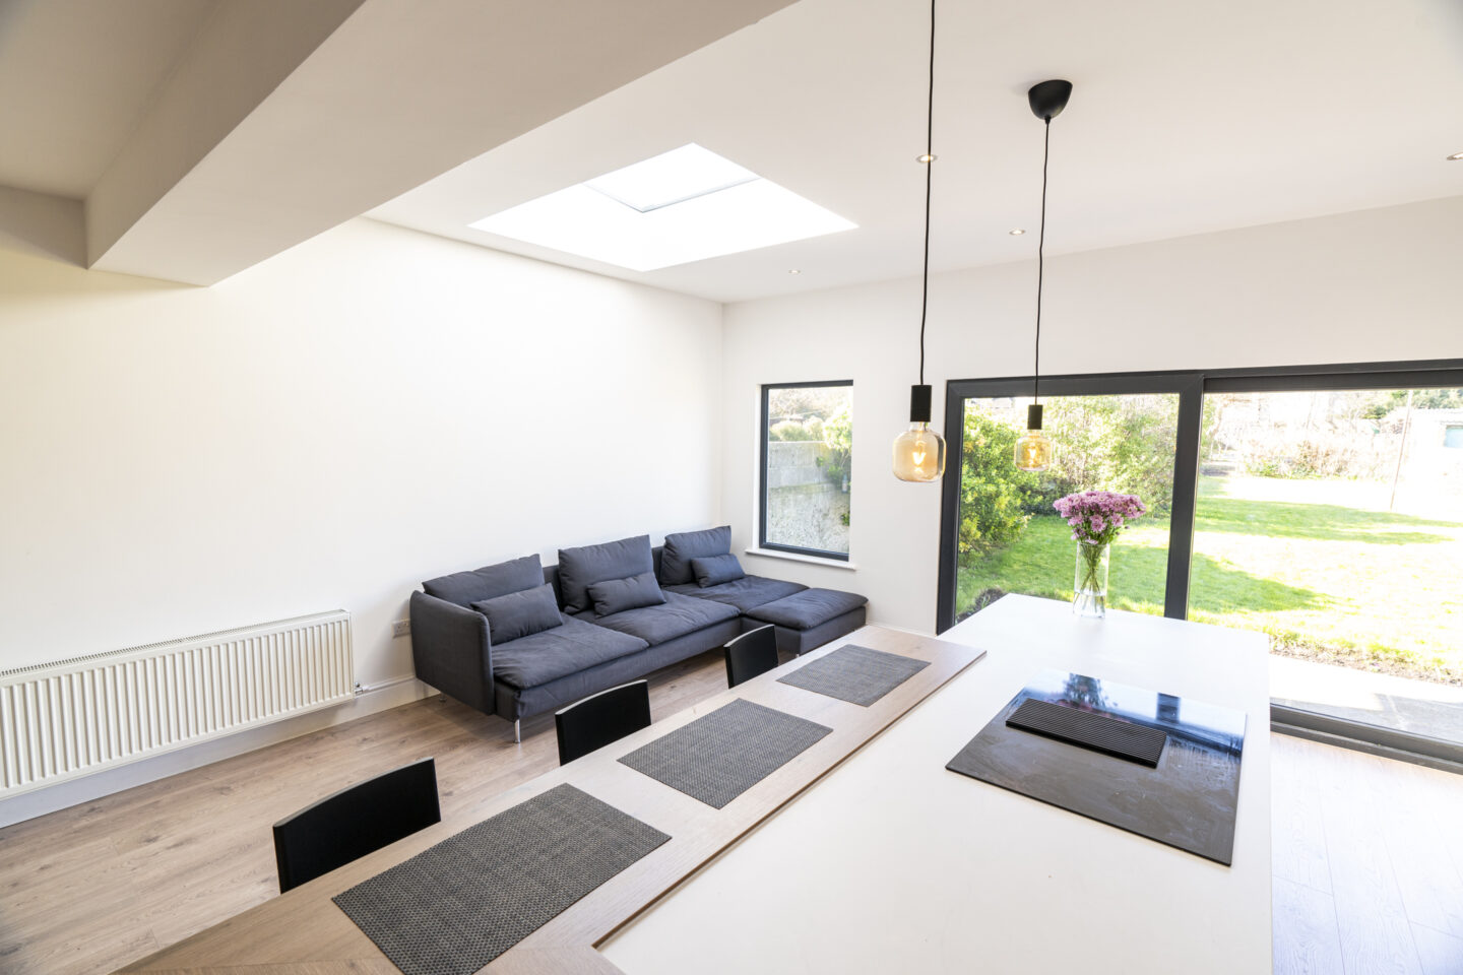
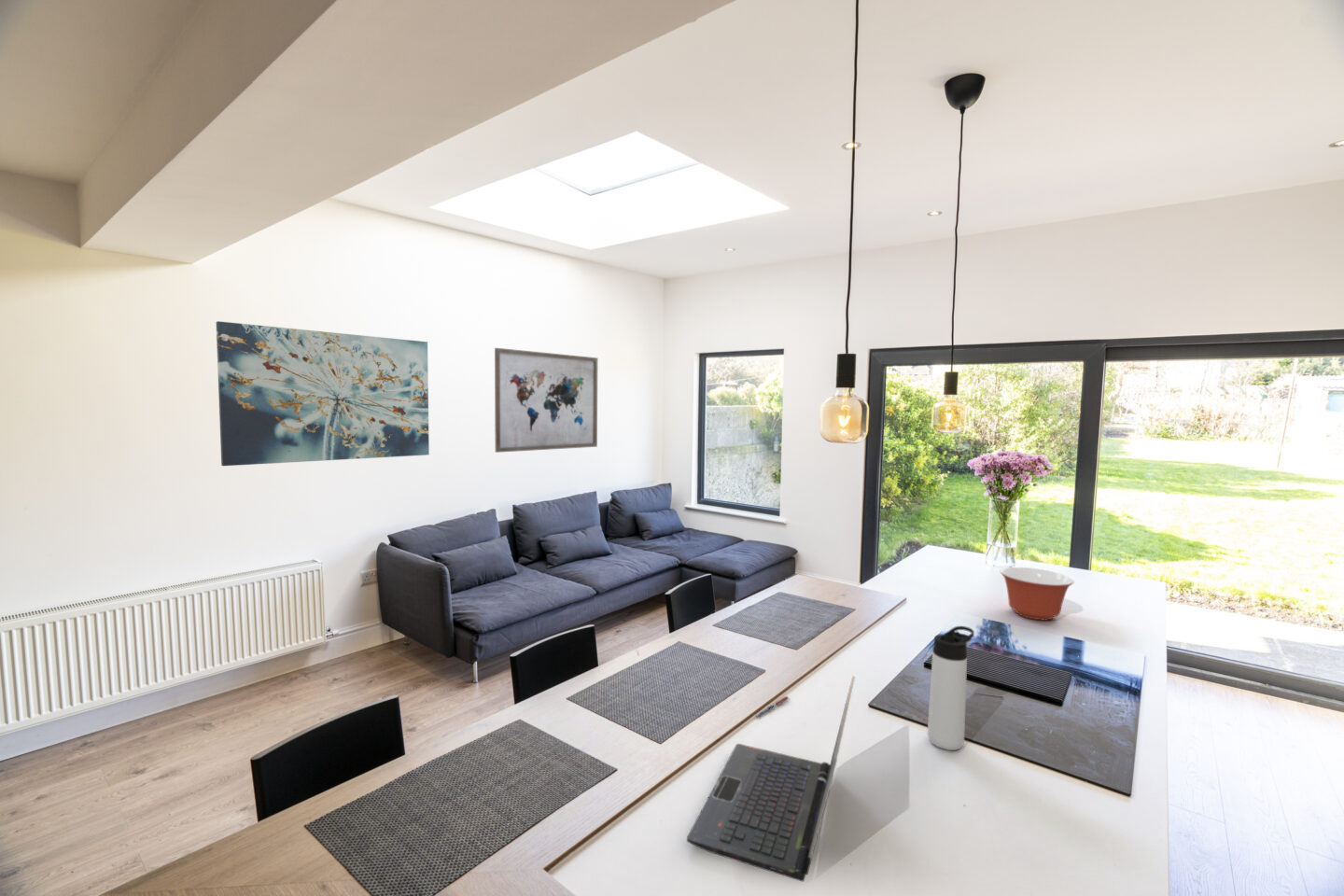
+ wall art [494,347,598,454]
+ mixing bowl [999,567,1075,622]
+ wall art [216,320,430,467]
+ laptop computer [686,675,856,883]
+ thermos bottle [927,625,975,751]
+ pen [754,695,790,718]
